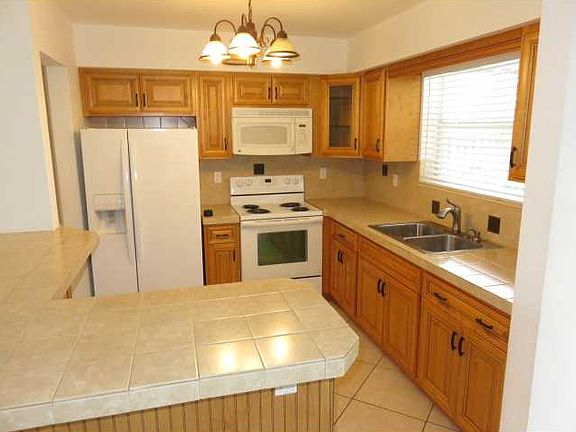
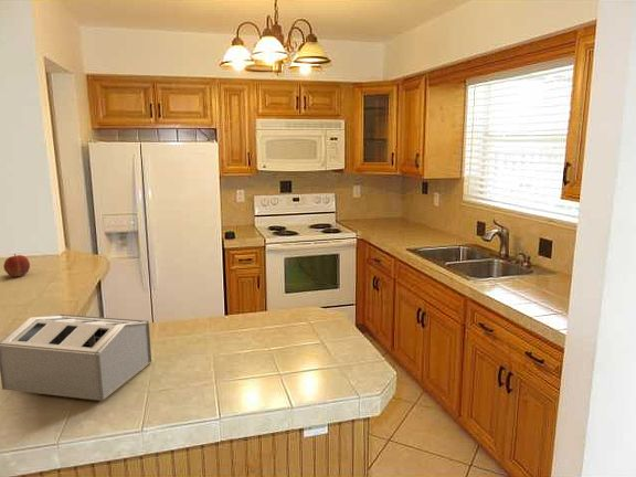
+ toaster [0,312,152,402]
+ apple [2,253,31,278]
